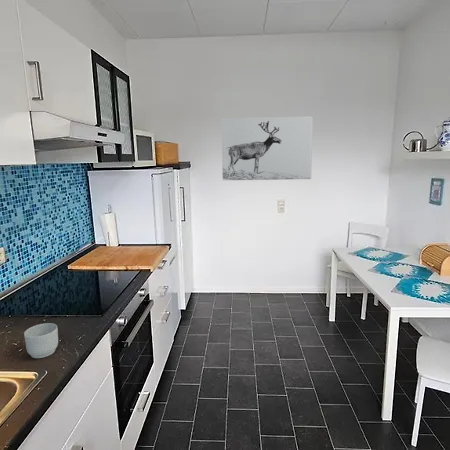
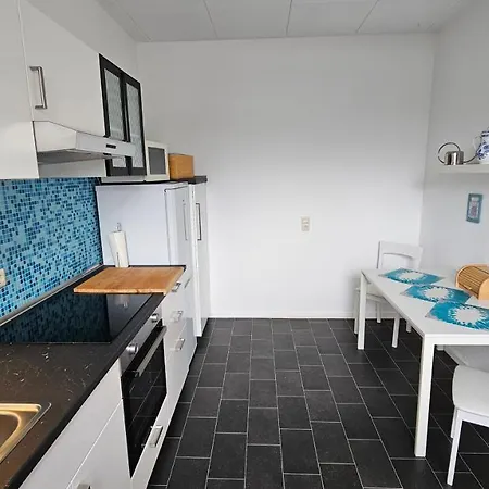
- wall art [221,115,314,181]
- mug [23,322,59,359]
